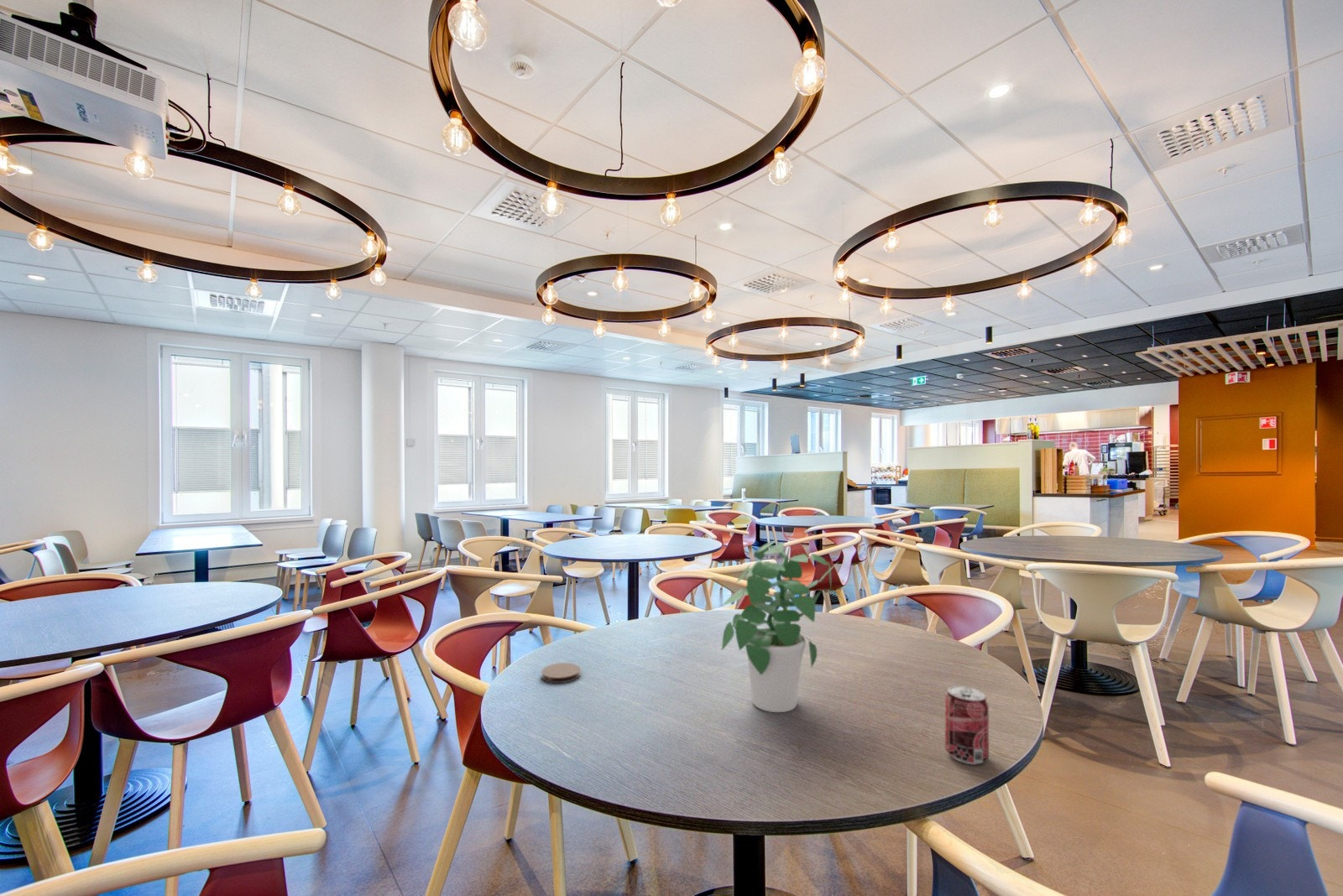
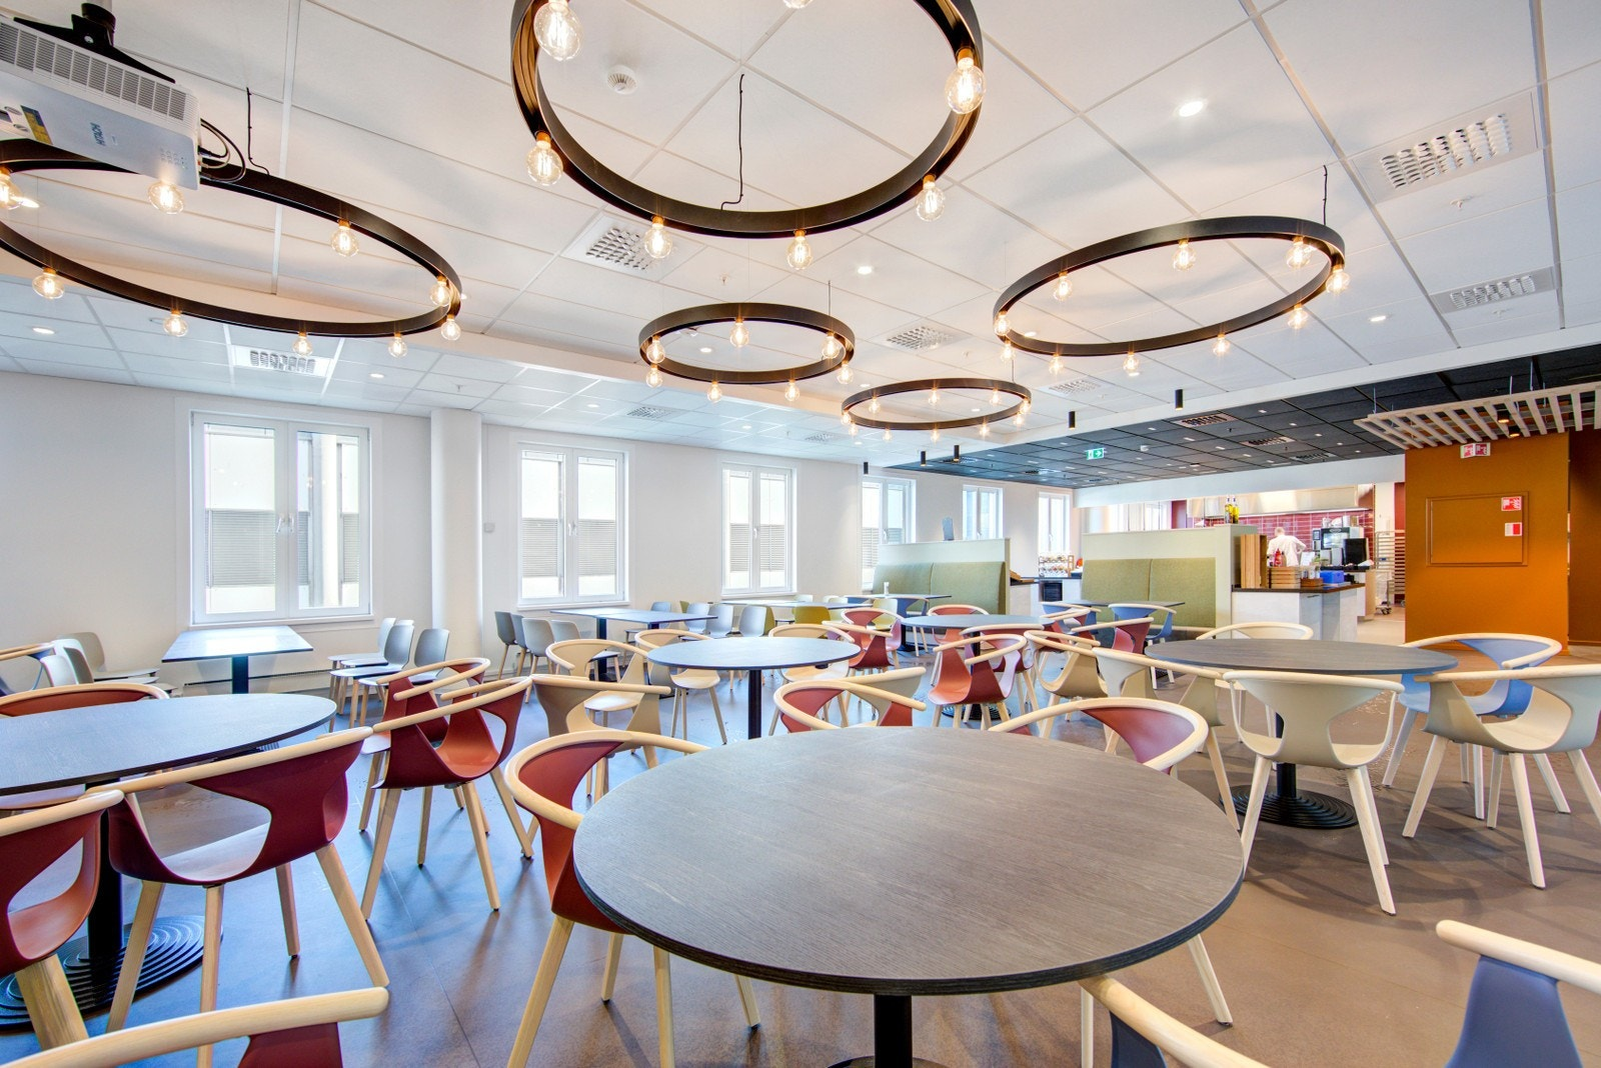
- coaster [541,662,582,684]
- potted plant [720,539,839,713]
- beverage can [944,685,990,766]
